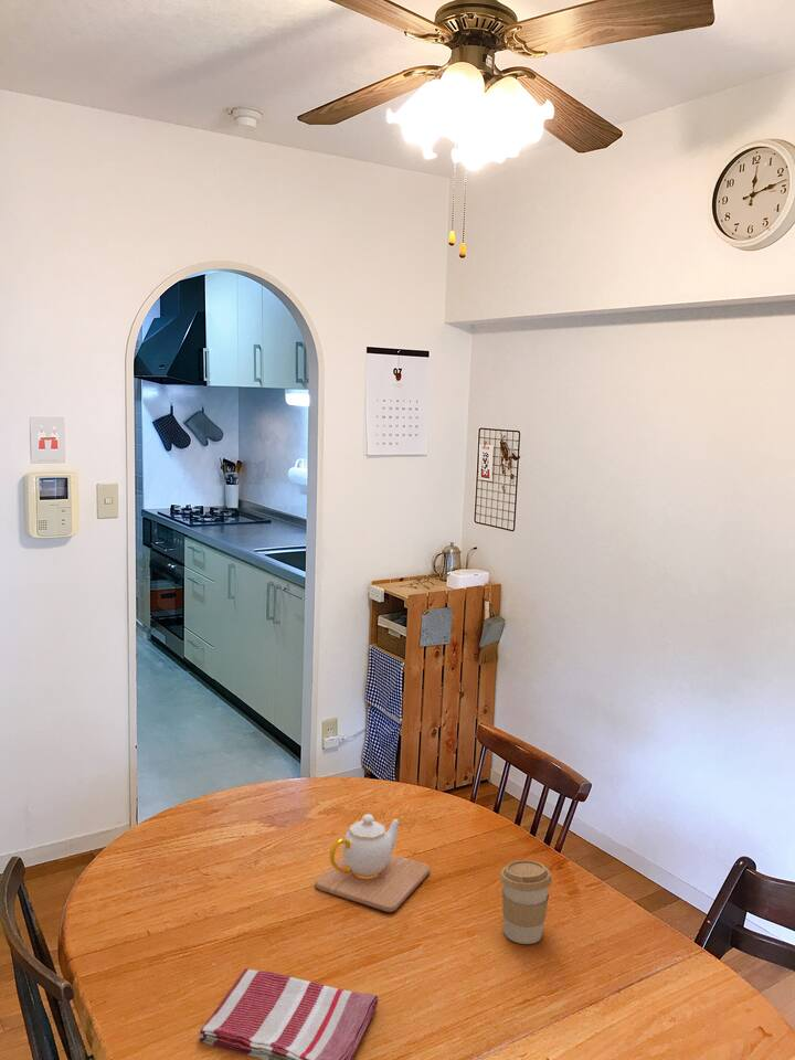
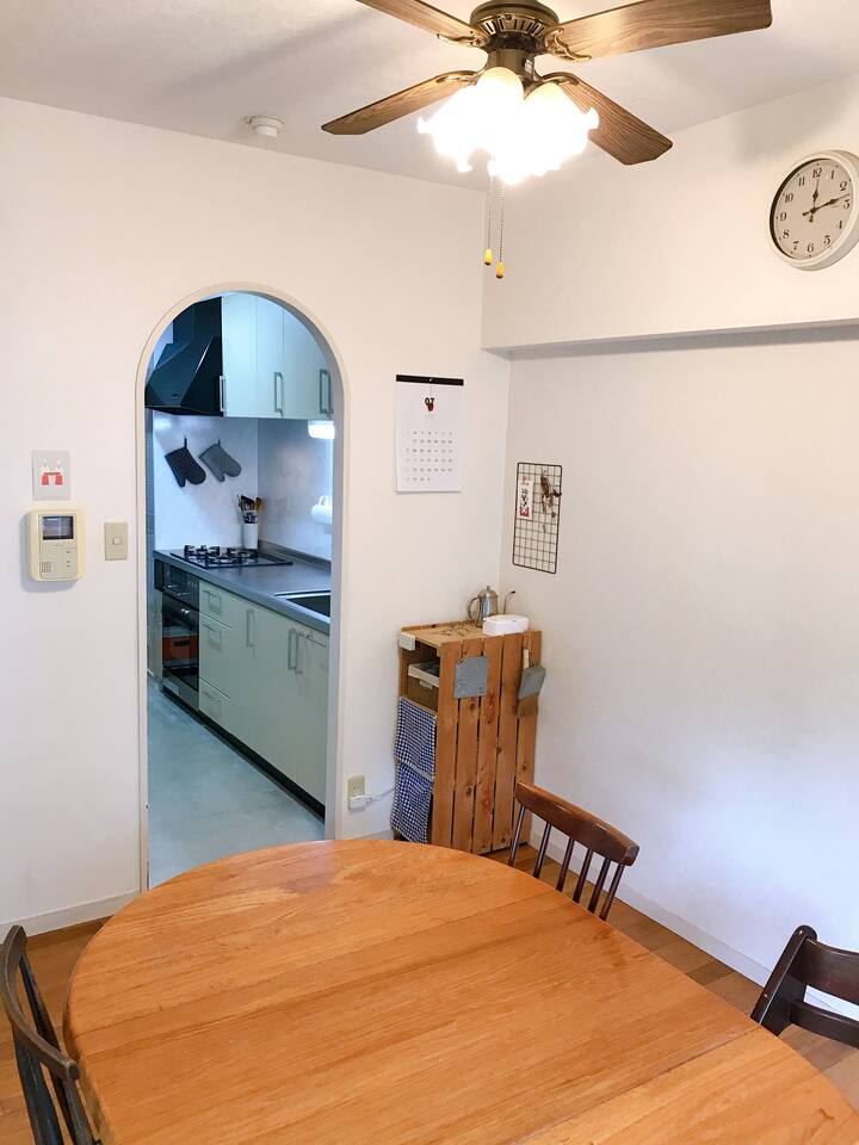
- teapot [315,813,432,913]
- coffee cup [499,859,553,945]
- dish towel [198,967,379,1060]
